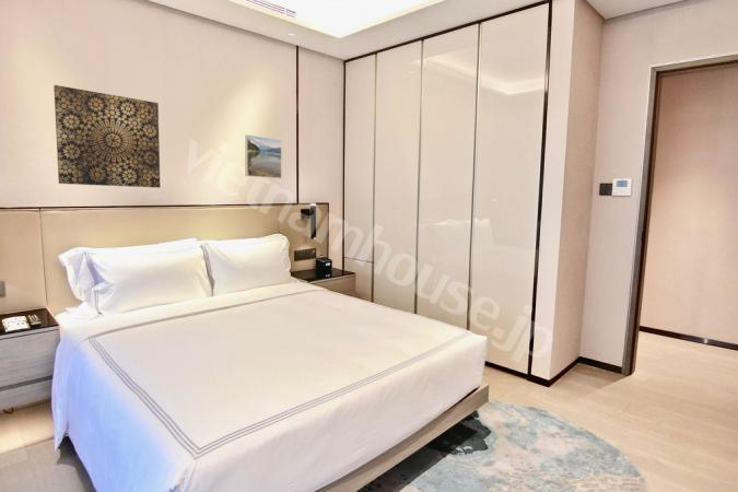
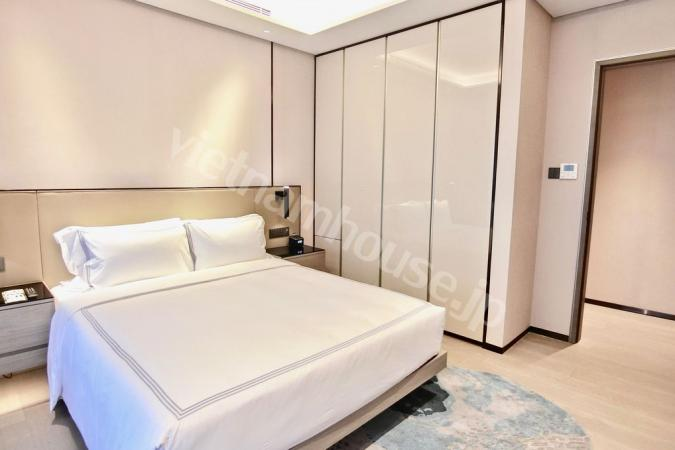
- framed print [244,133,283,179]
- wall art [52,84,161,189]
